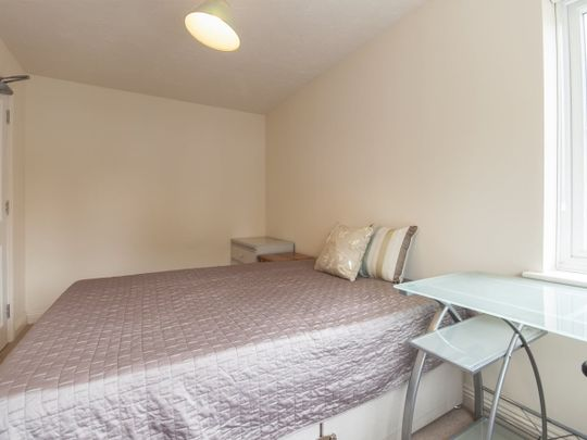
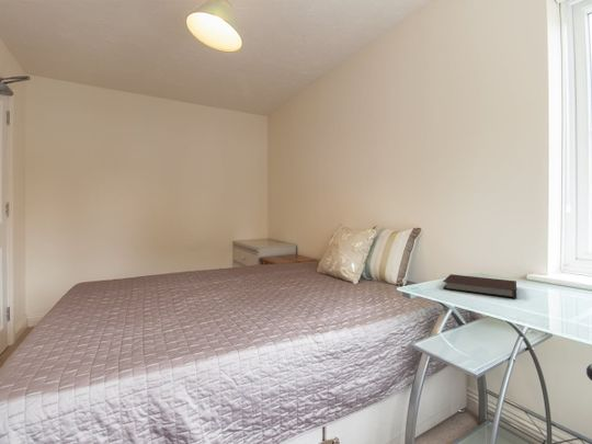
+ notebook [442,273,517,299]
